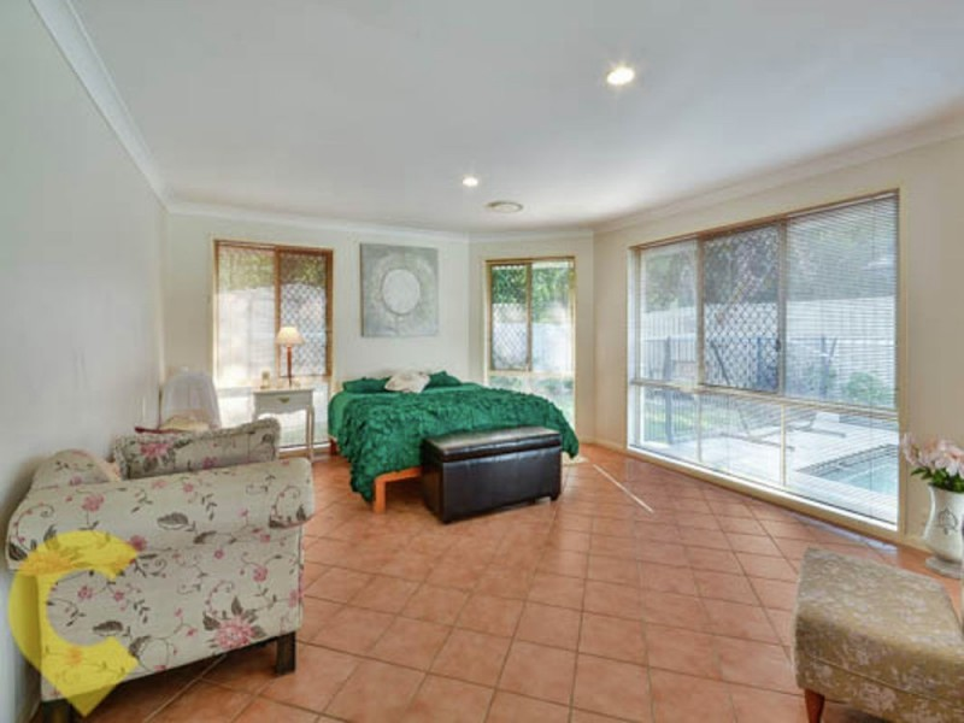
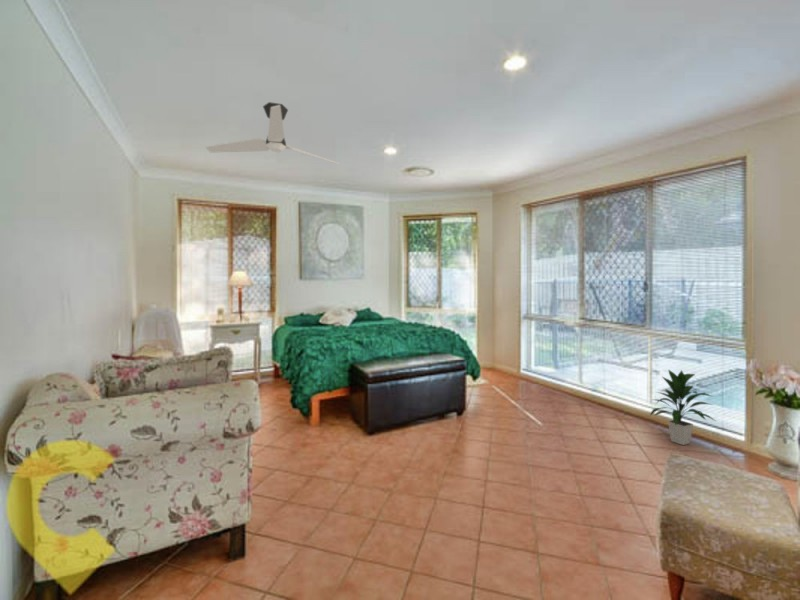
+ indoor plant [649,369,716,446]
+ ceiling fan [205,101,341,165]
